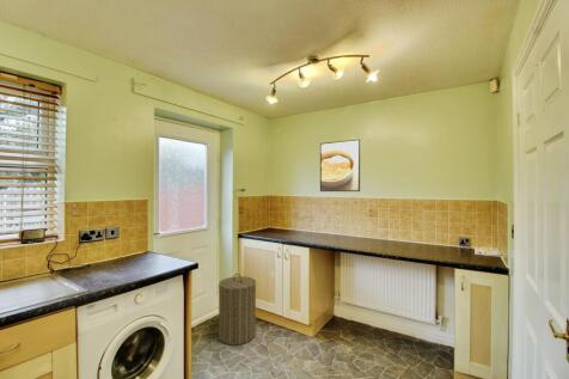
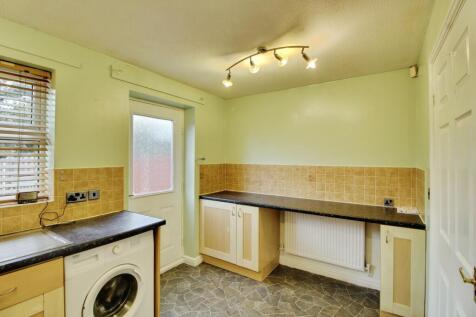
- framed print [319,139,361,192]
- laundry hamper [218,273,257,347]
